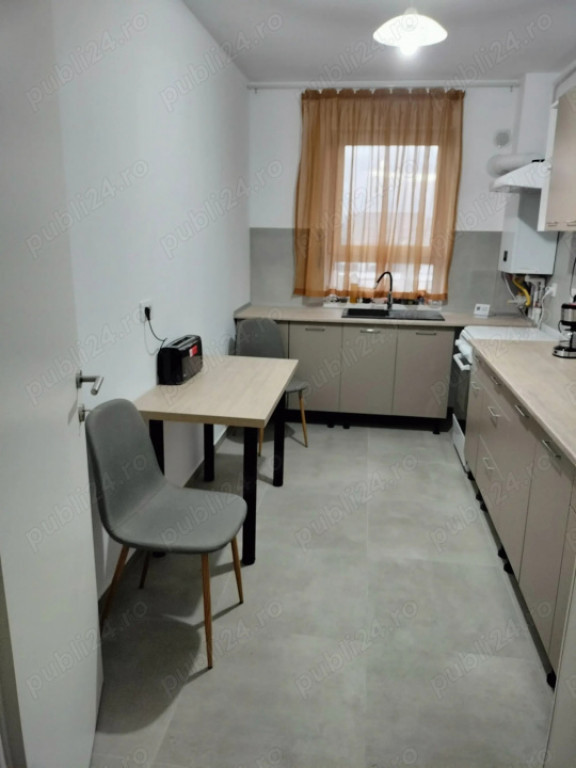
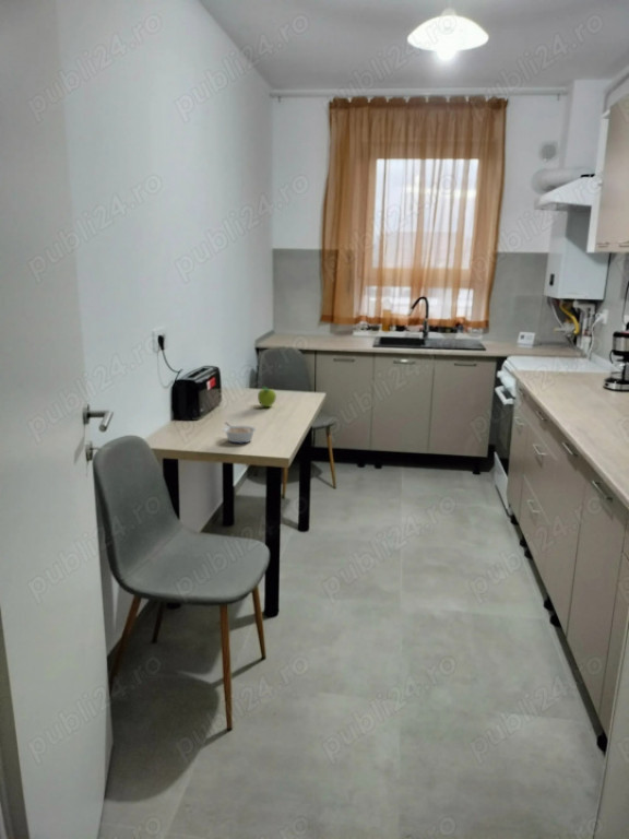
+ legume [222,422,258,445]
+ fruit [257,386,277,409]
